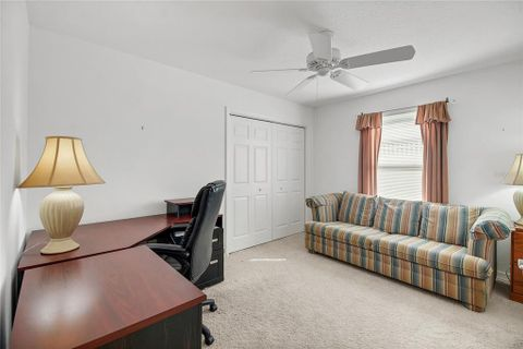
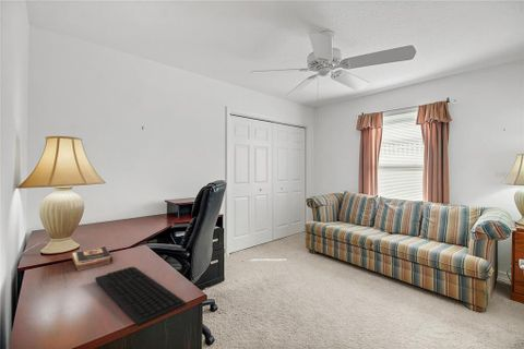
+ keyboard [94,266,187,327]
+ book [71,244,114,273]
